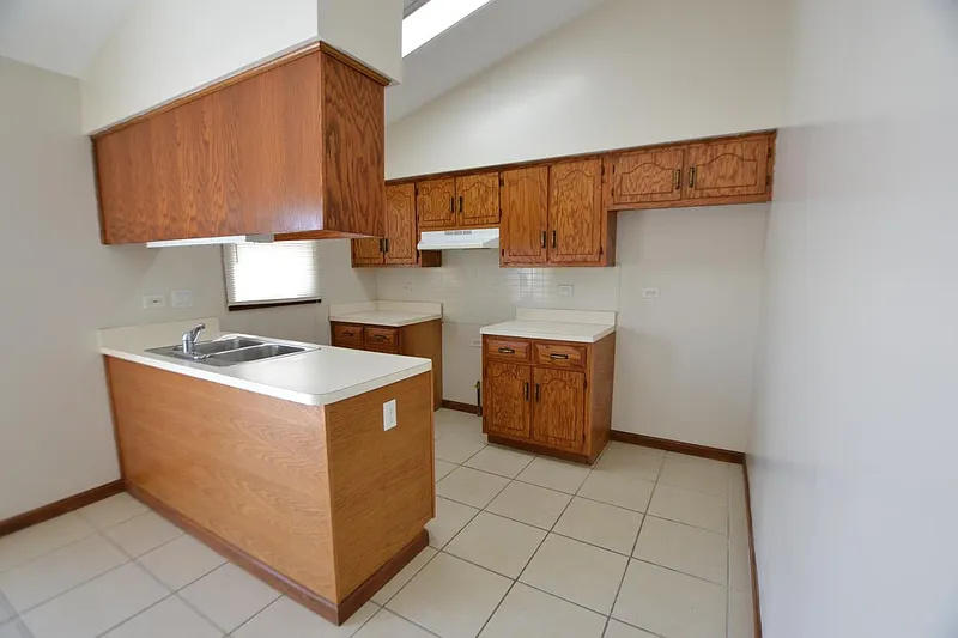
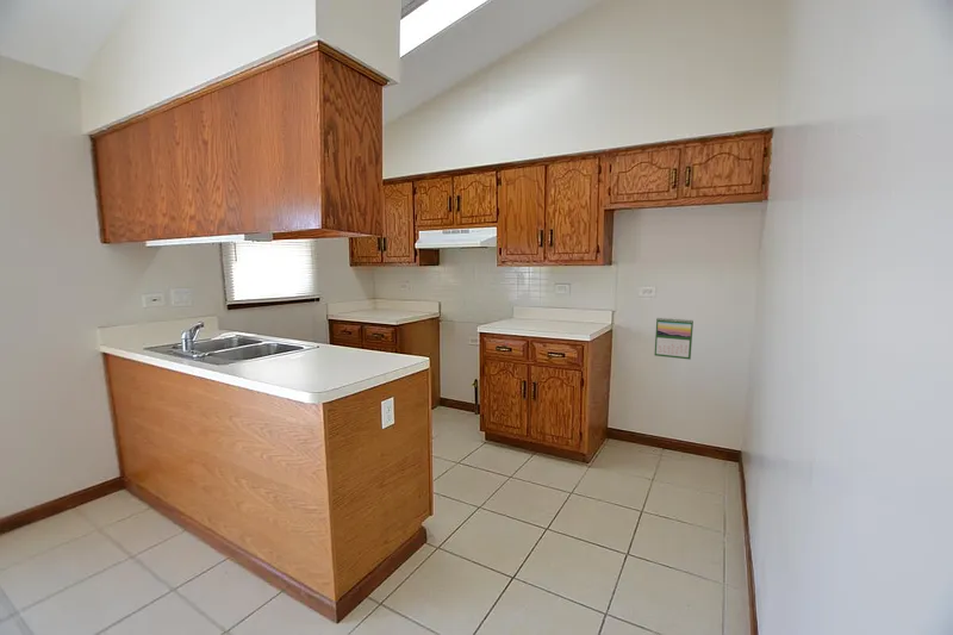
+ calendar [654,317,694,361]
